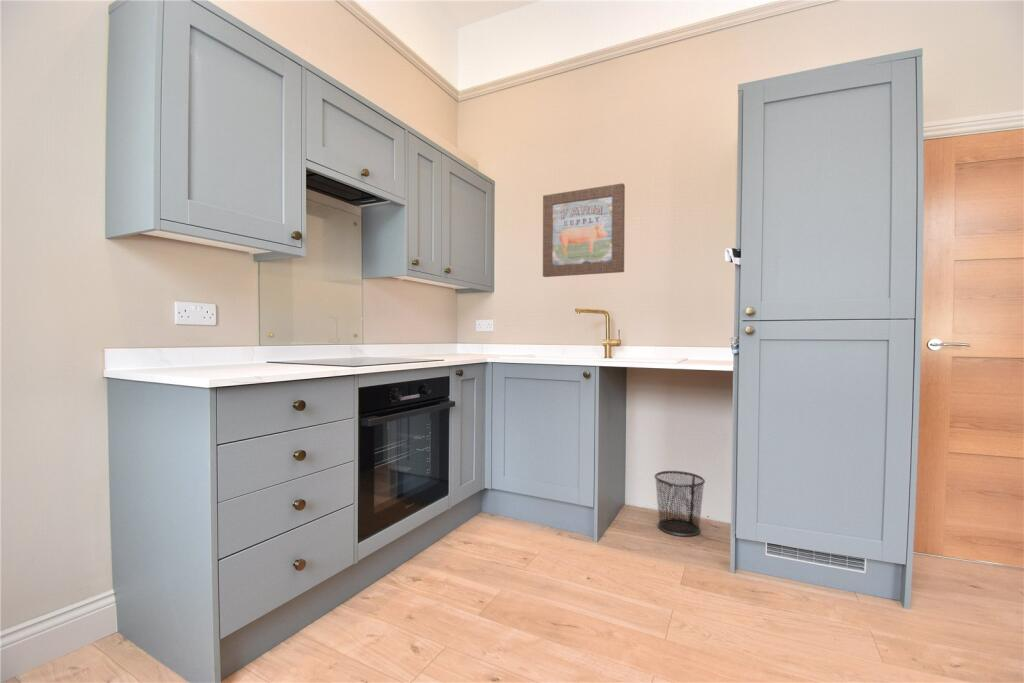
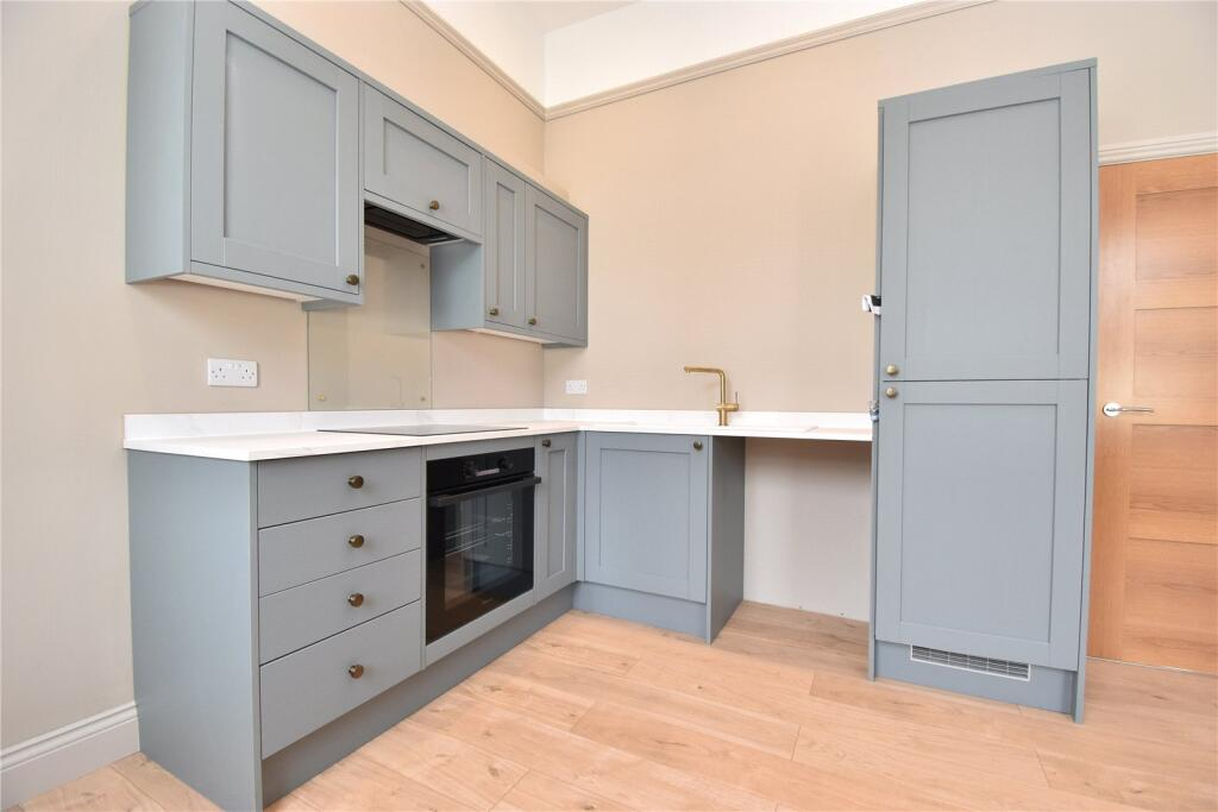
- wall art [542,182,626,278]
- waste bin [653,470,706,537]
